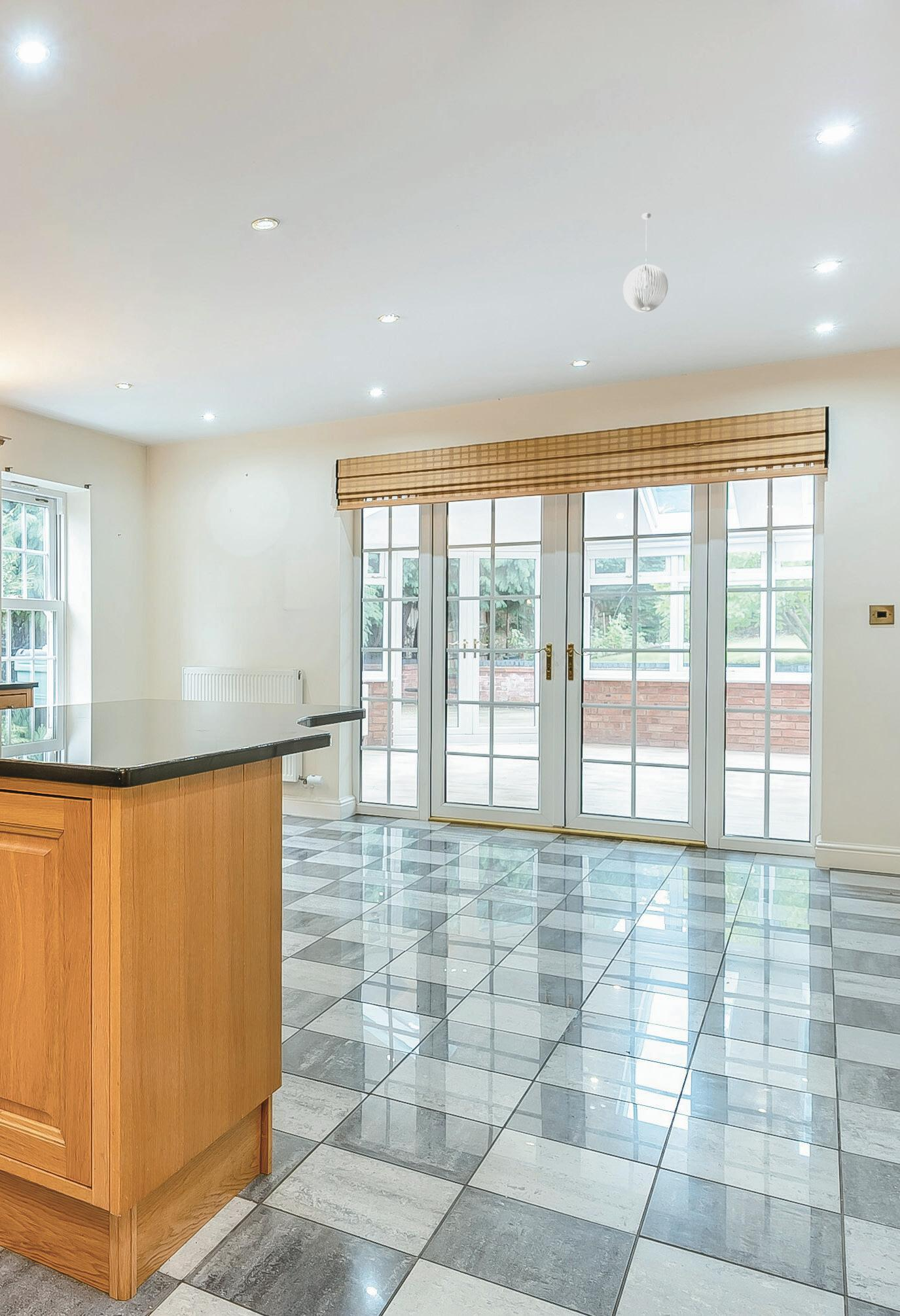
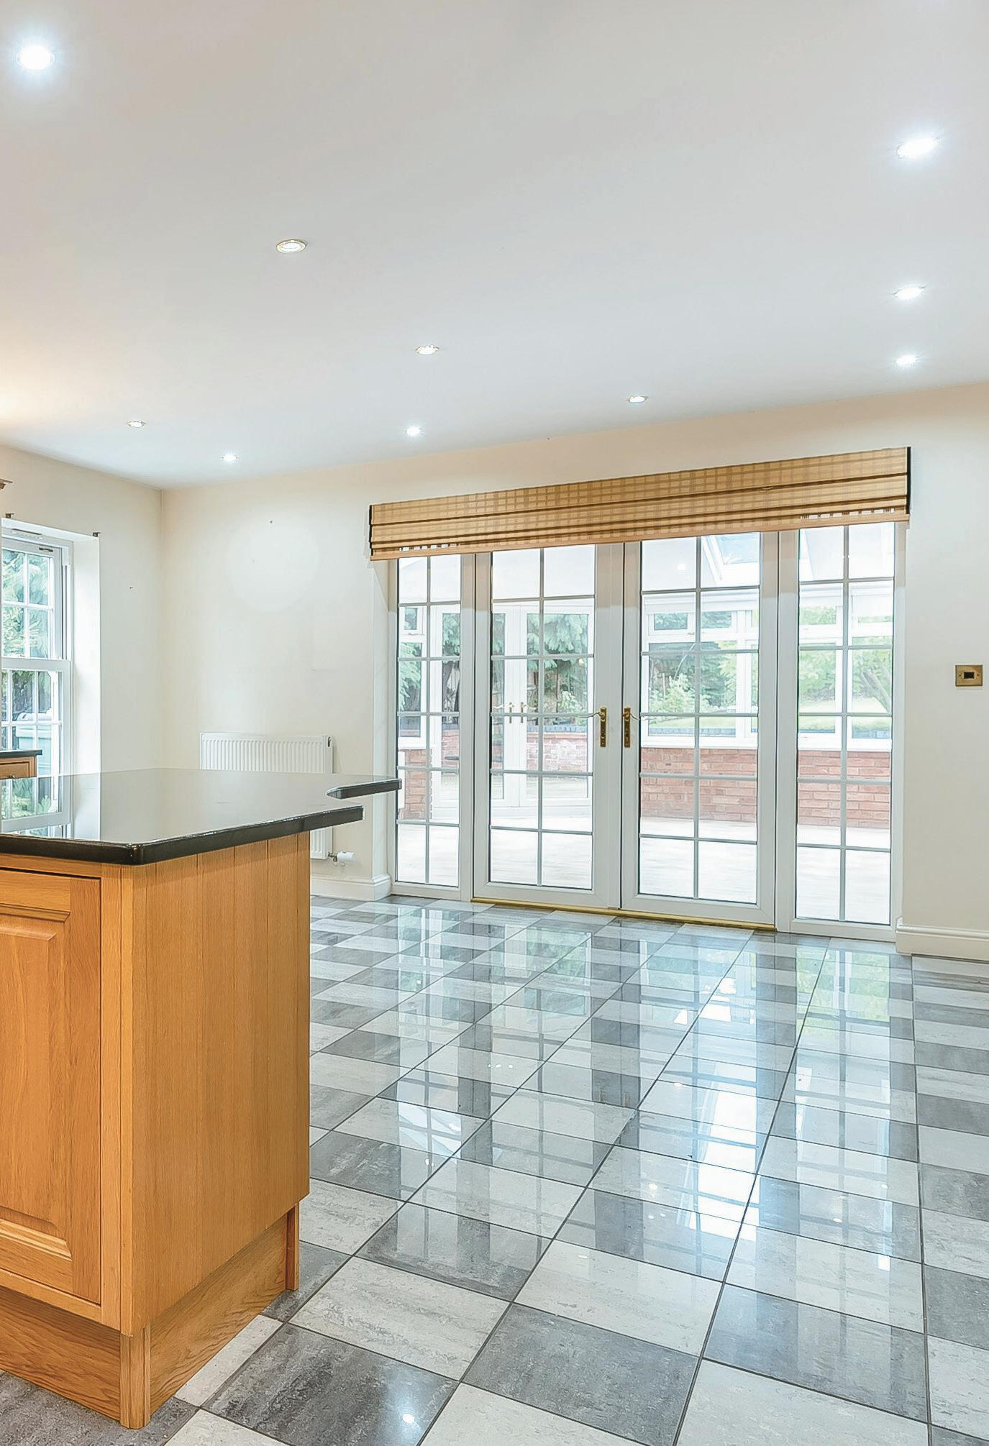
- pendant light [622,212,669,313]
